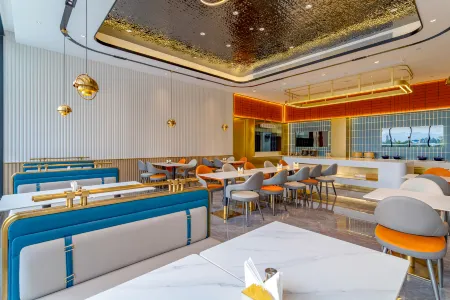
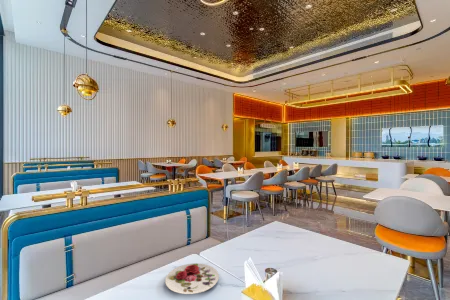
+ plate [164,262,220,295]
